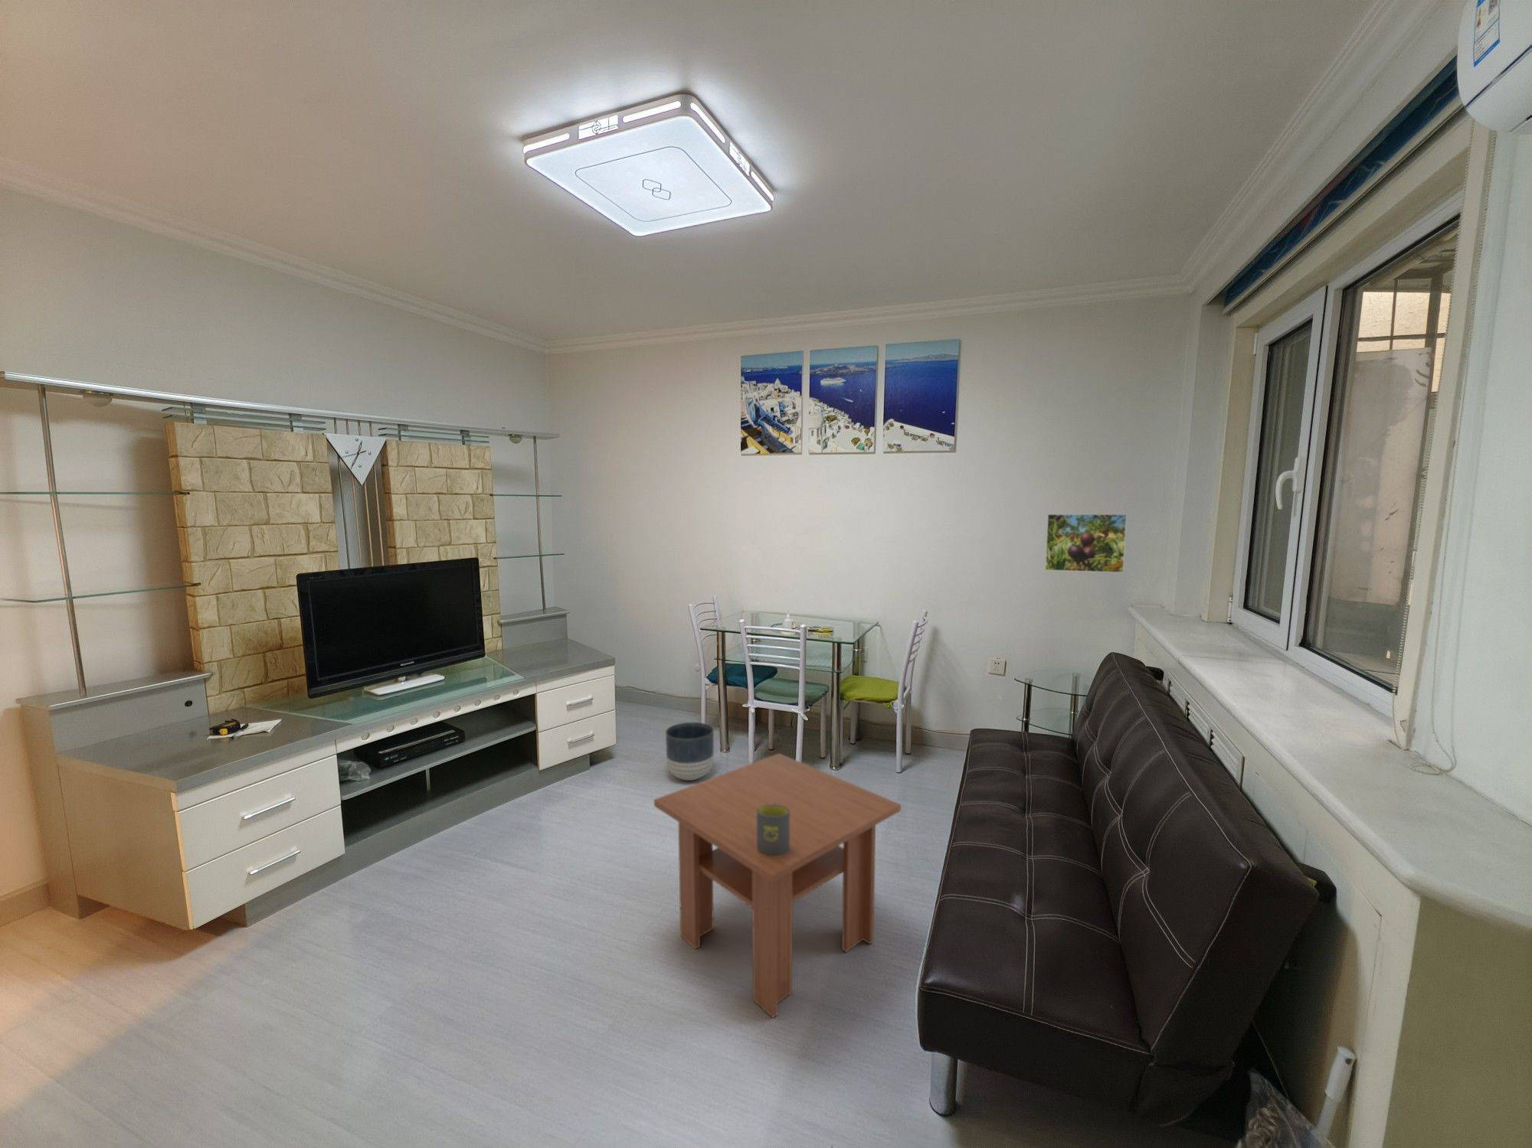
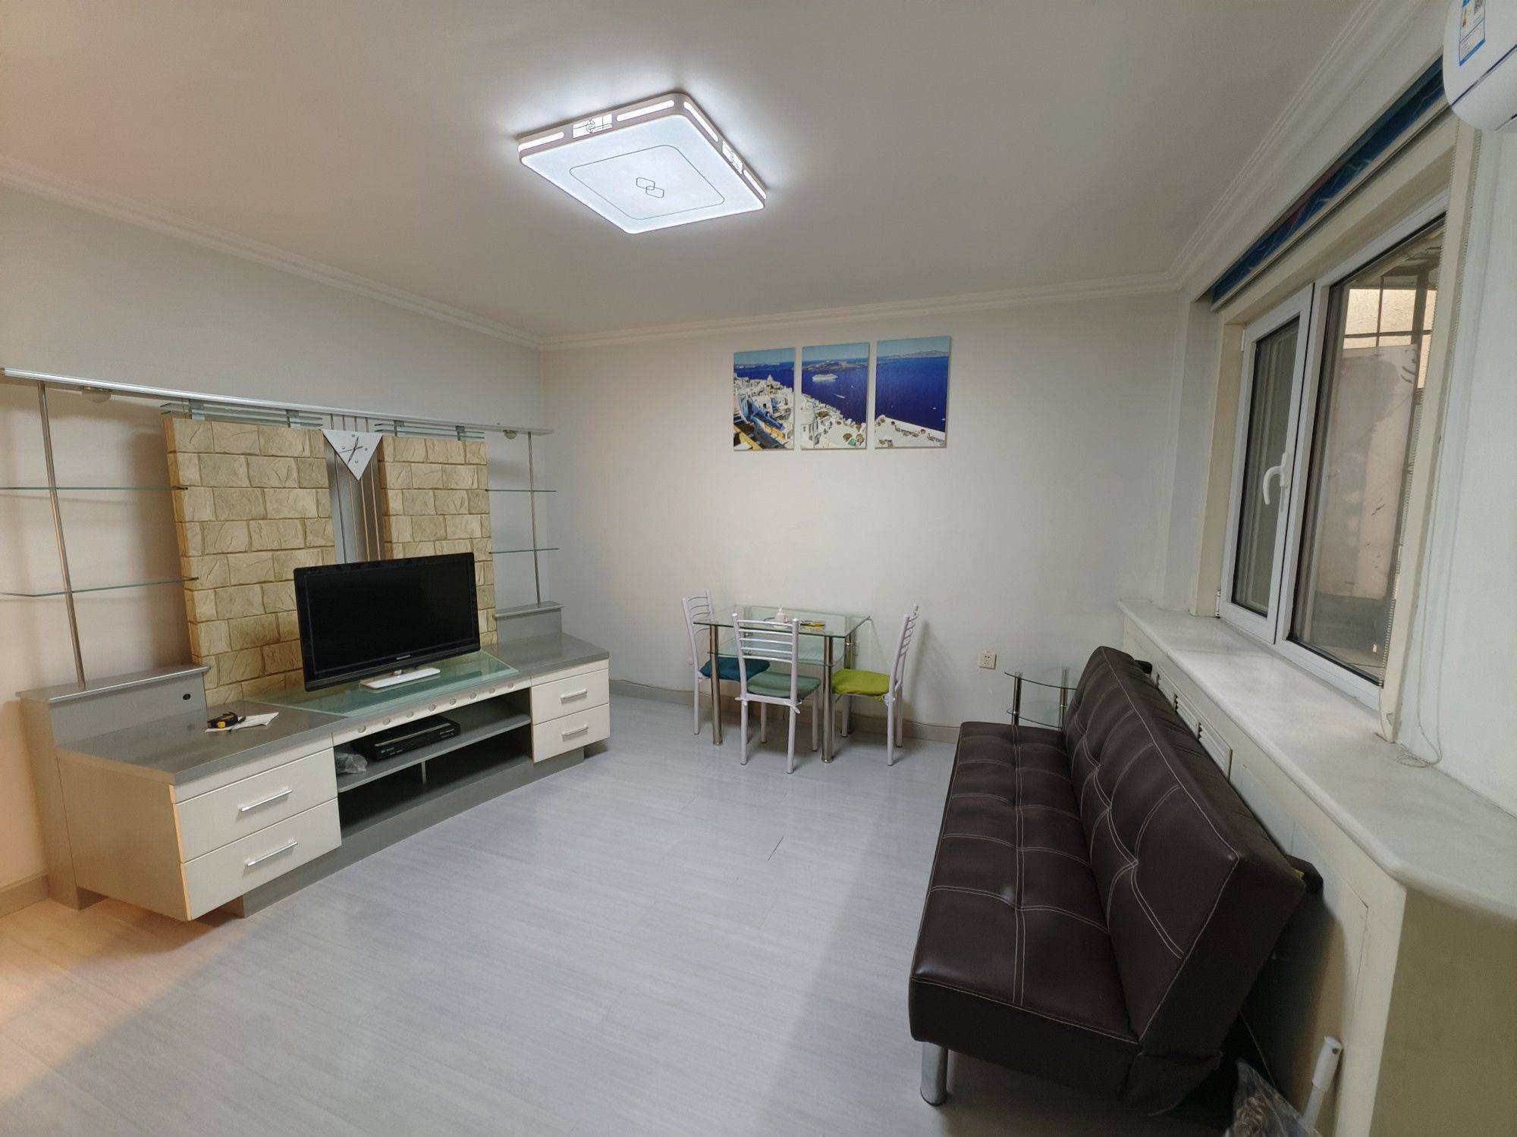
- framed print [1045,512,1128,574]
- coffee table [654,752,901,1019]
- mug [756,802,790,856]
- planter [665,721,714,781]
